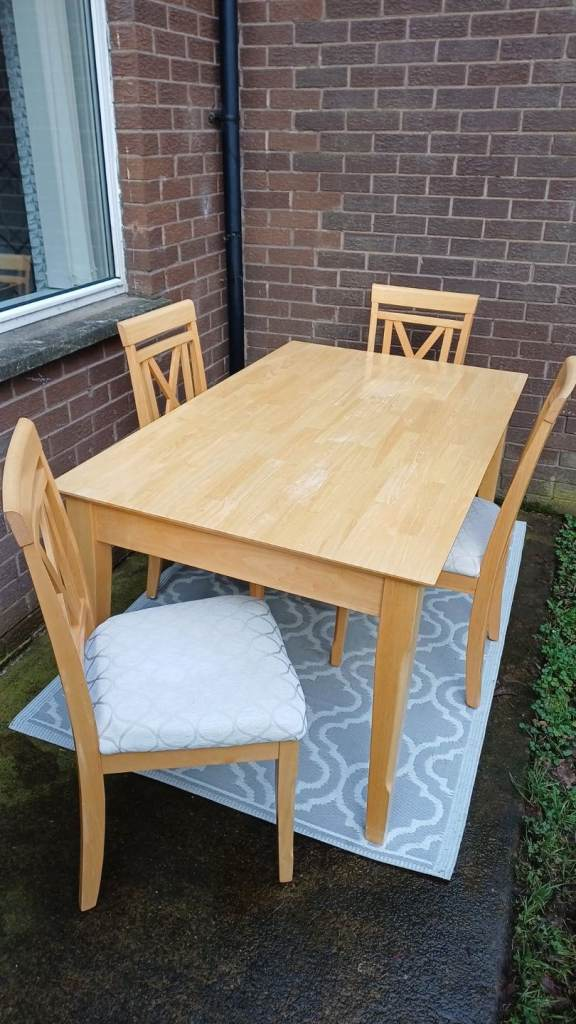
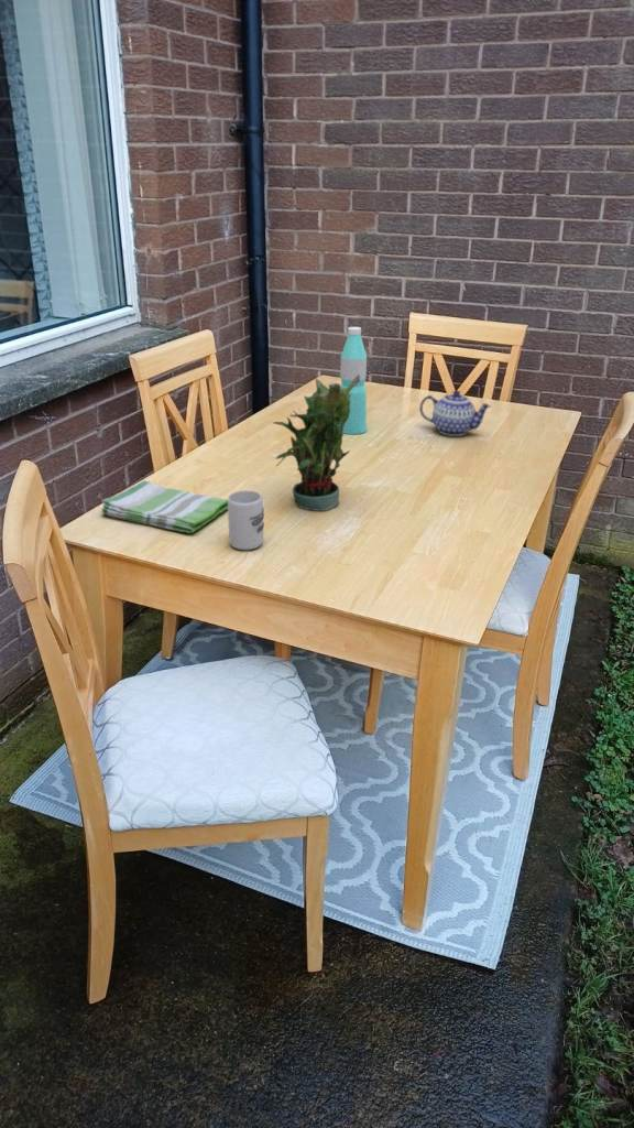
+ dish towel [100,479,228,534]
+ cup [227,490,265,551]
+ water bottle [339,326,368,435]
+ potted plant [271,375,360,512]
+ teapot [418,389,493,437]
